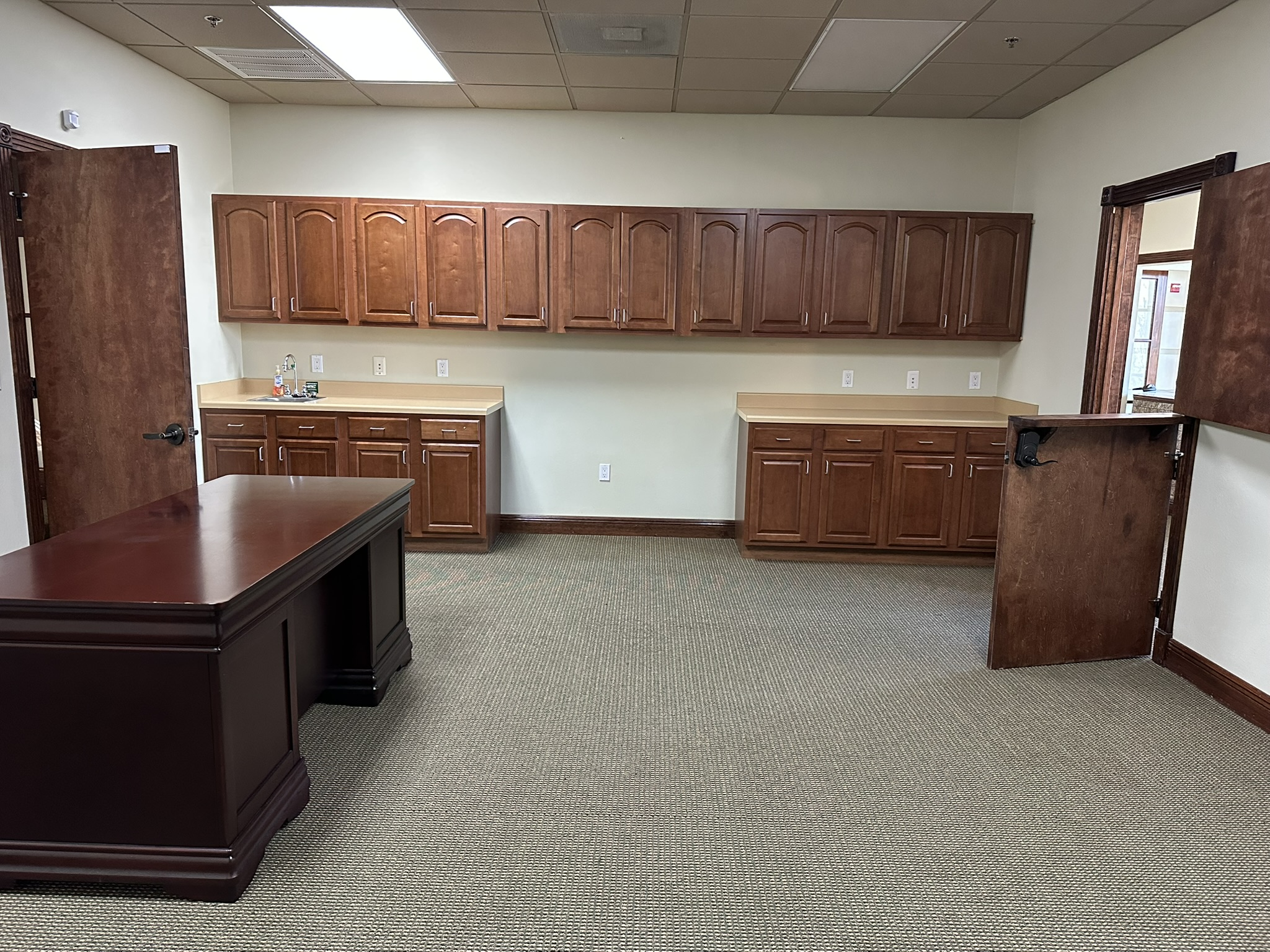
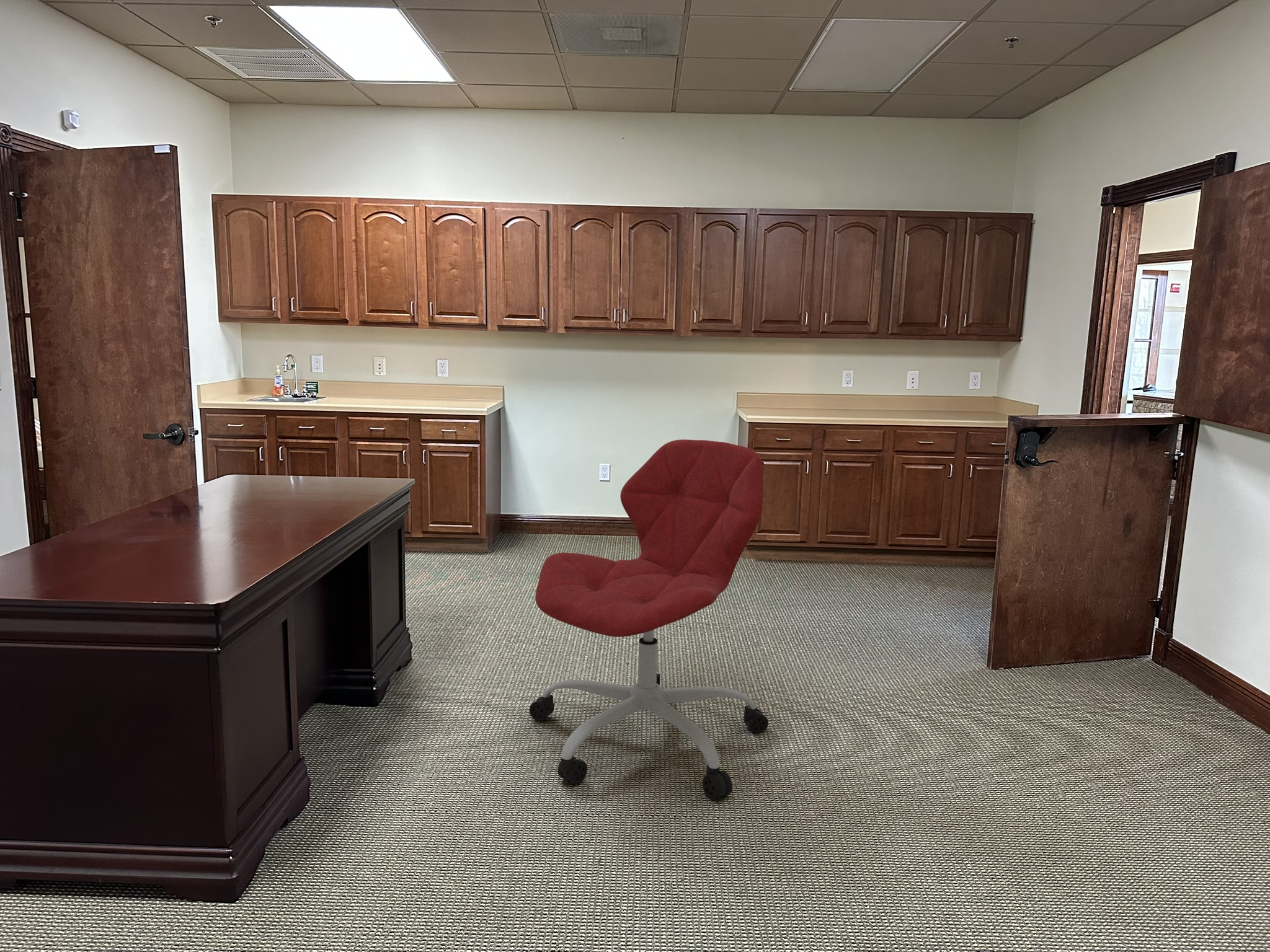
+ office chair [529,439,769,800]
